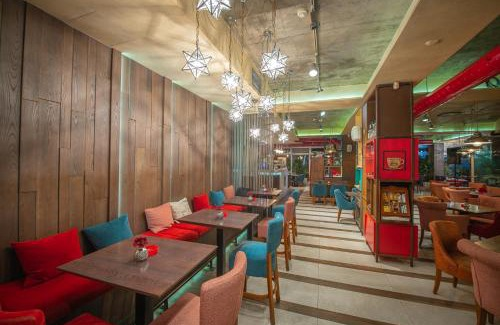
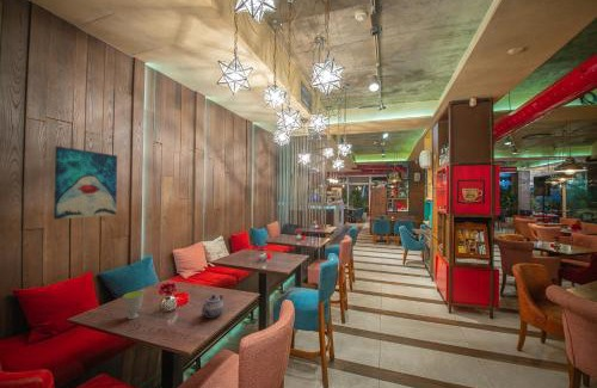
+ wall art [53,146,118,220]
+ cup [122,290,144,320]
+ teapot [201,294,224,319]
